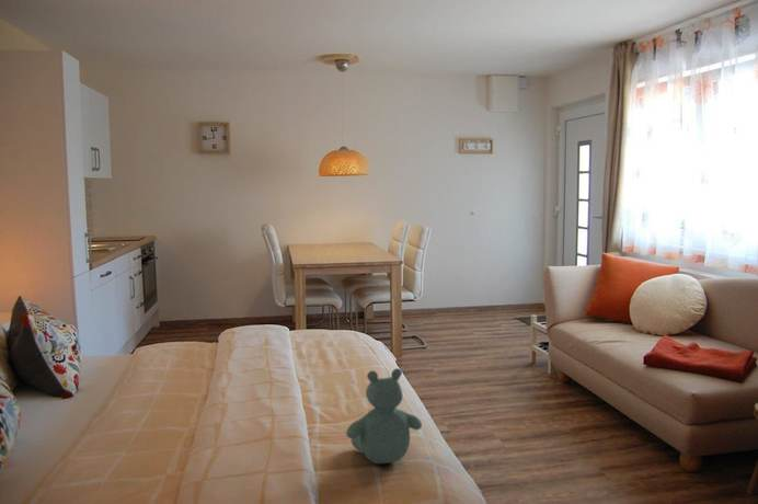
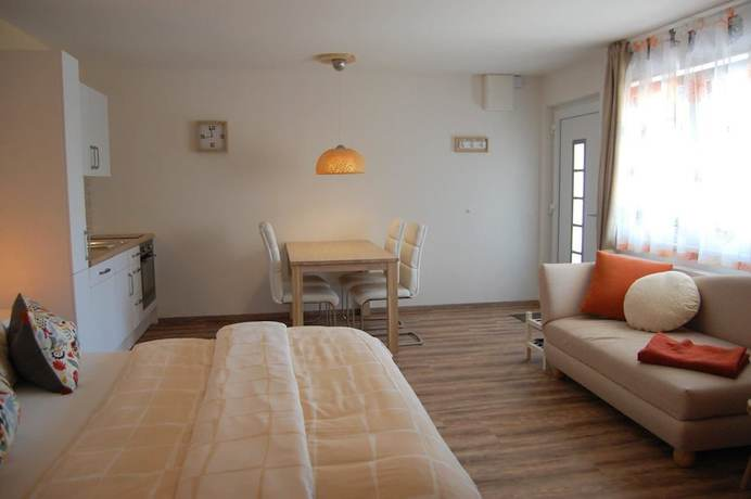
- stuffed bear [345,367,423,465]
